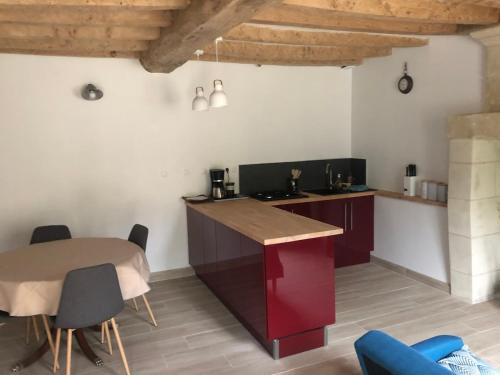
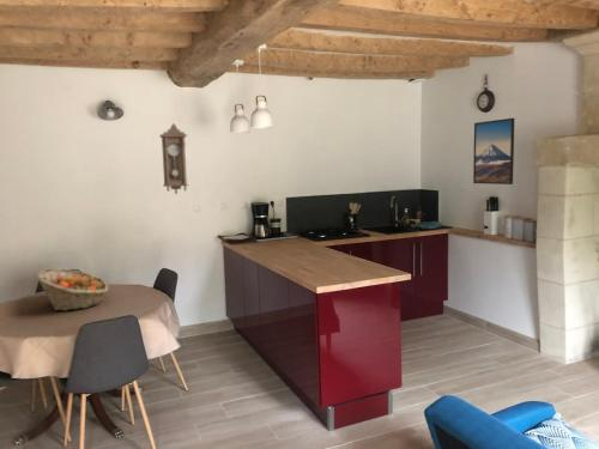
+ fruit basket [35,267,109,313]
+ pendulum clock [158,122,189,195]
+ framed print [472,117,515,186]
